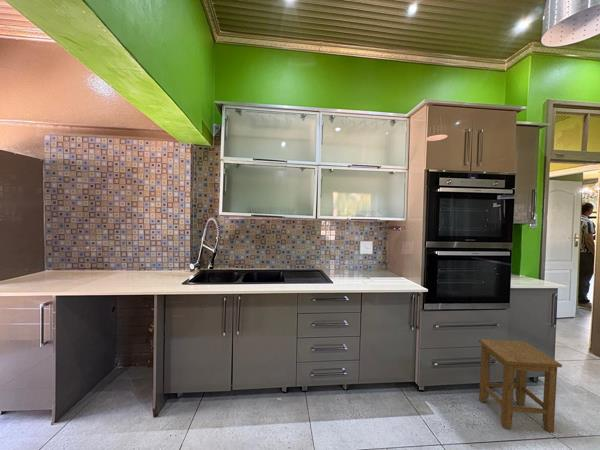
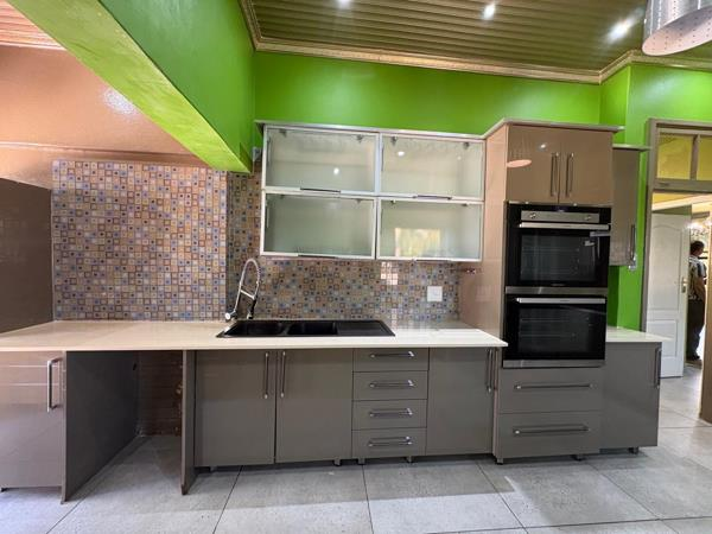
- stool [478,338,563,433]
